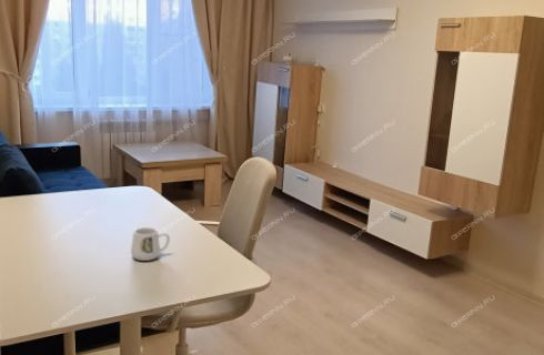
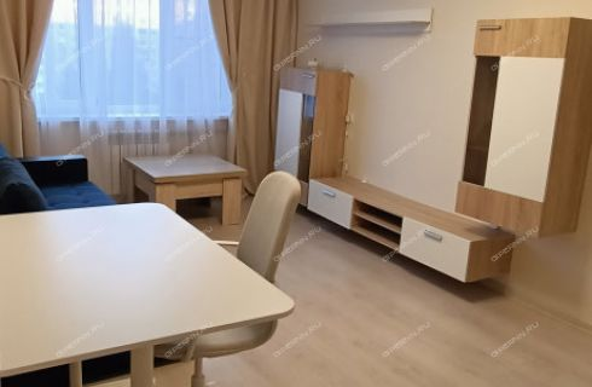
- mug [130,226,171,262]
